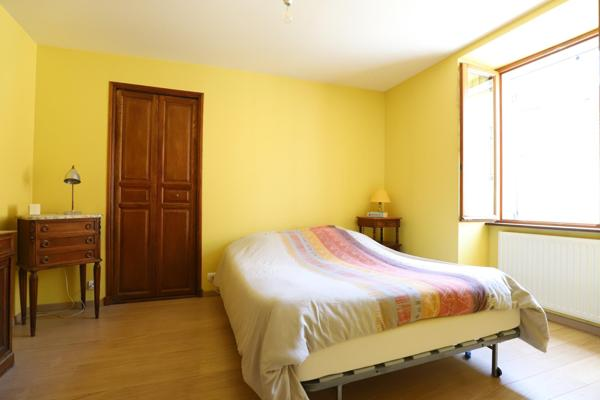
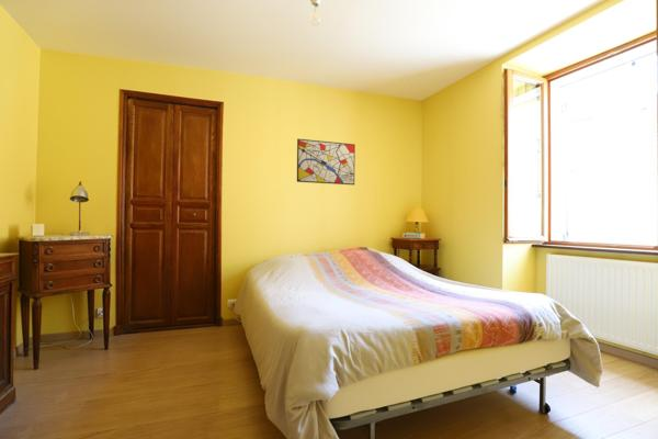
+ wall art [296,138,356,185]
